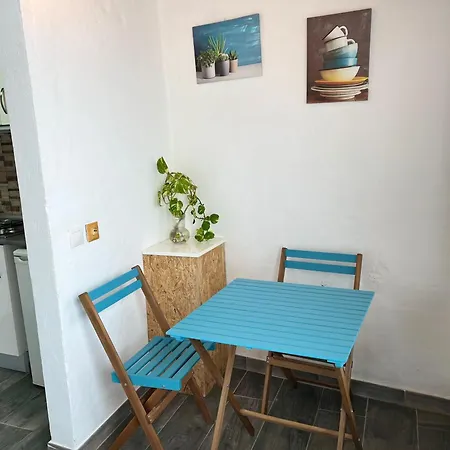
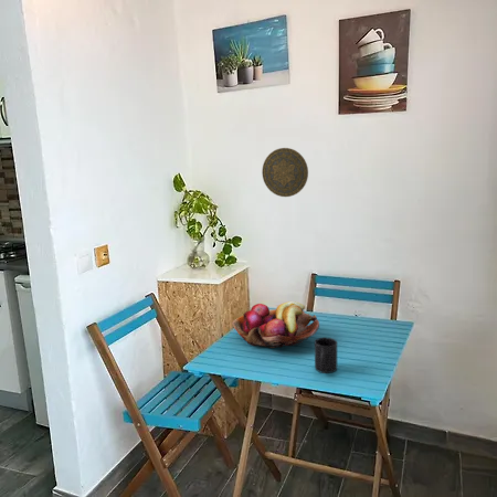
+ fruit basket [231,300,320,349]
+ decorative plate [261,147,309,198]
+ mug [314,337,338,374]
